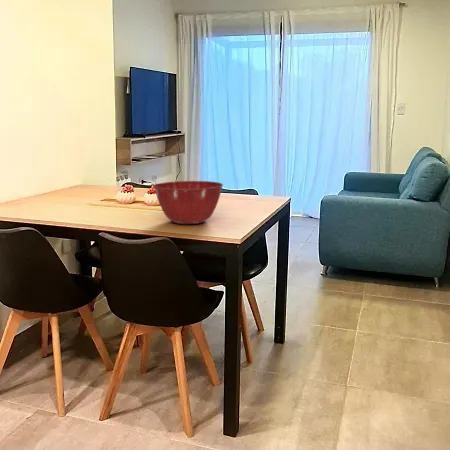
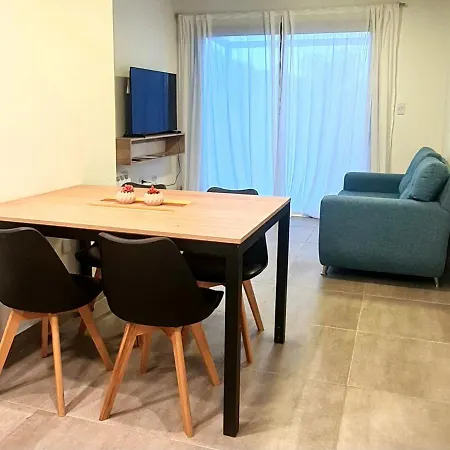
- mixing bowl [152,180,224,225]
